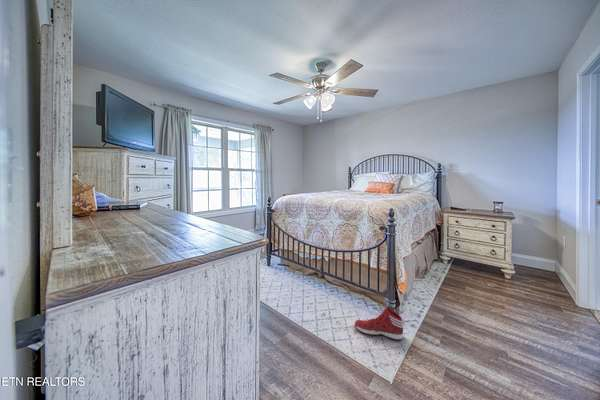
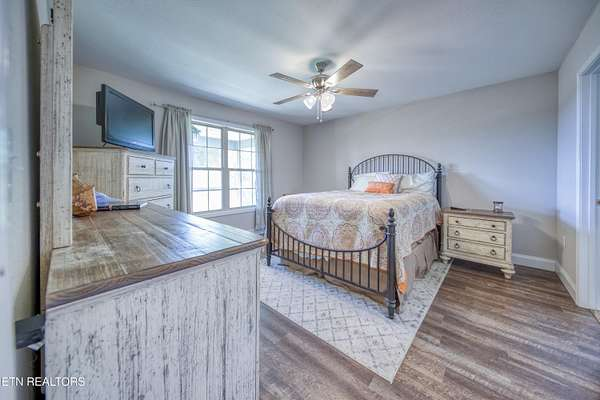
- sneaker [354,307,405,341]
